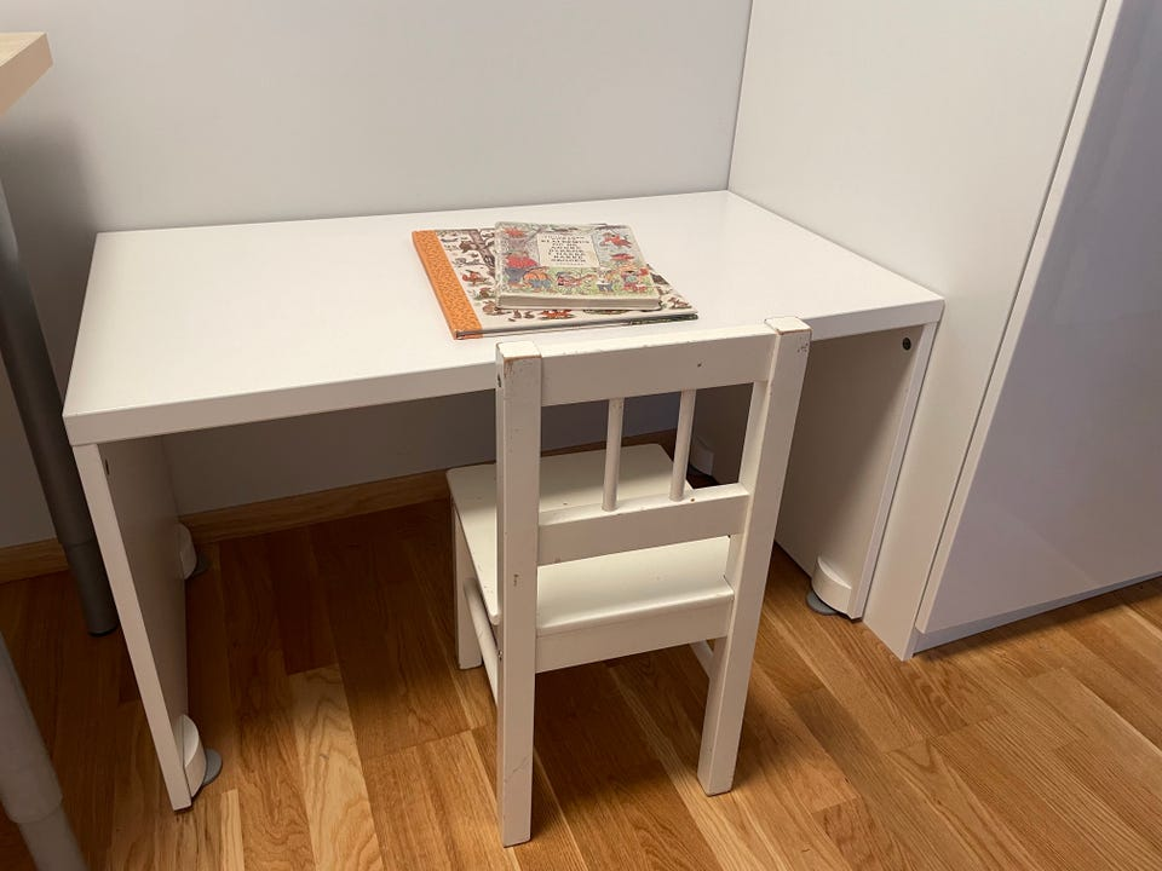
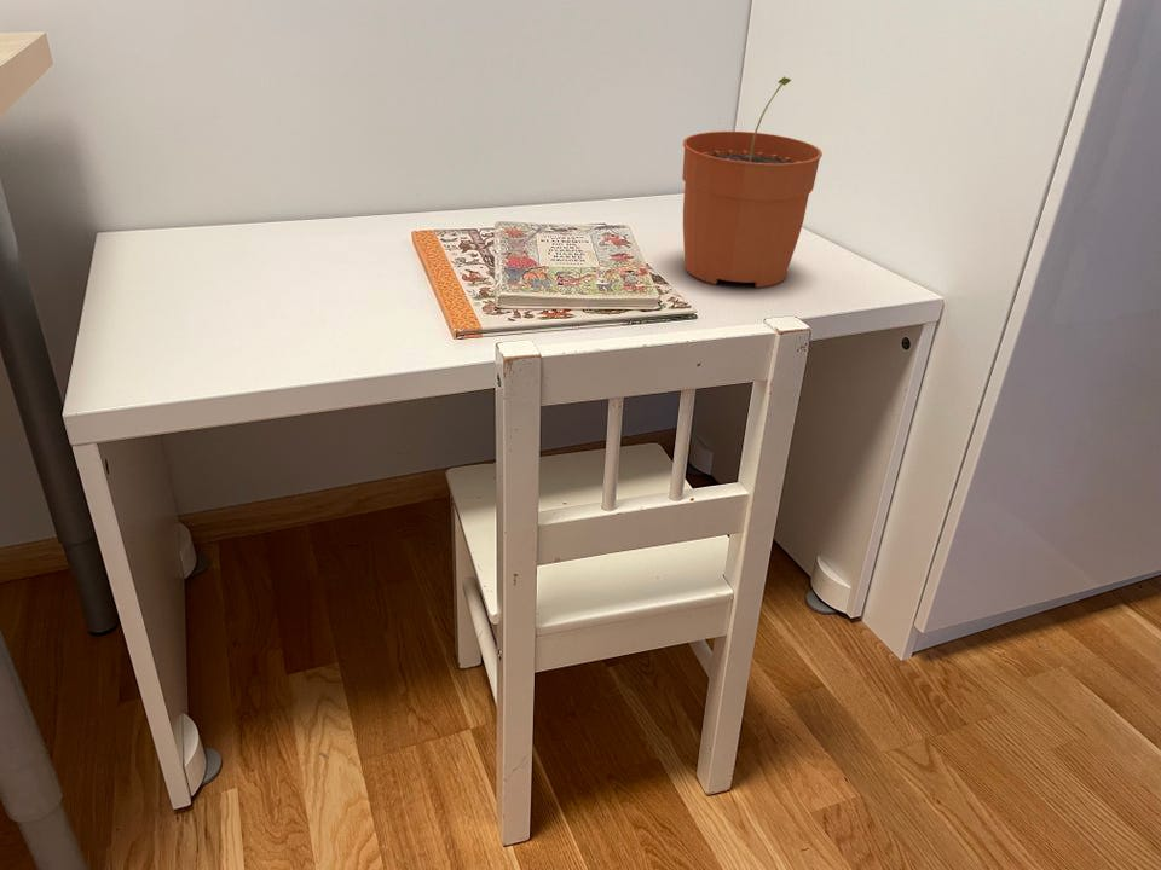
+ plant pot [681,75,824,289]
